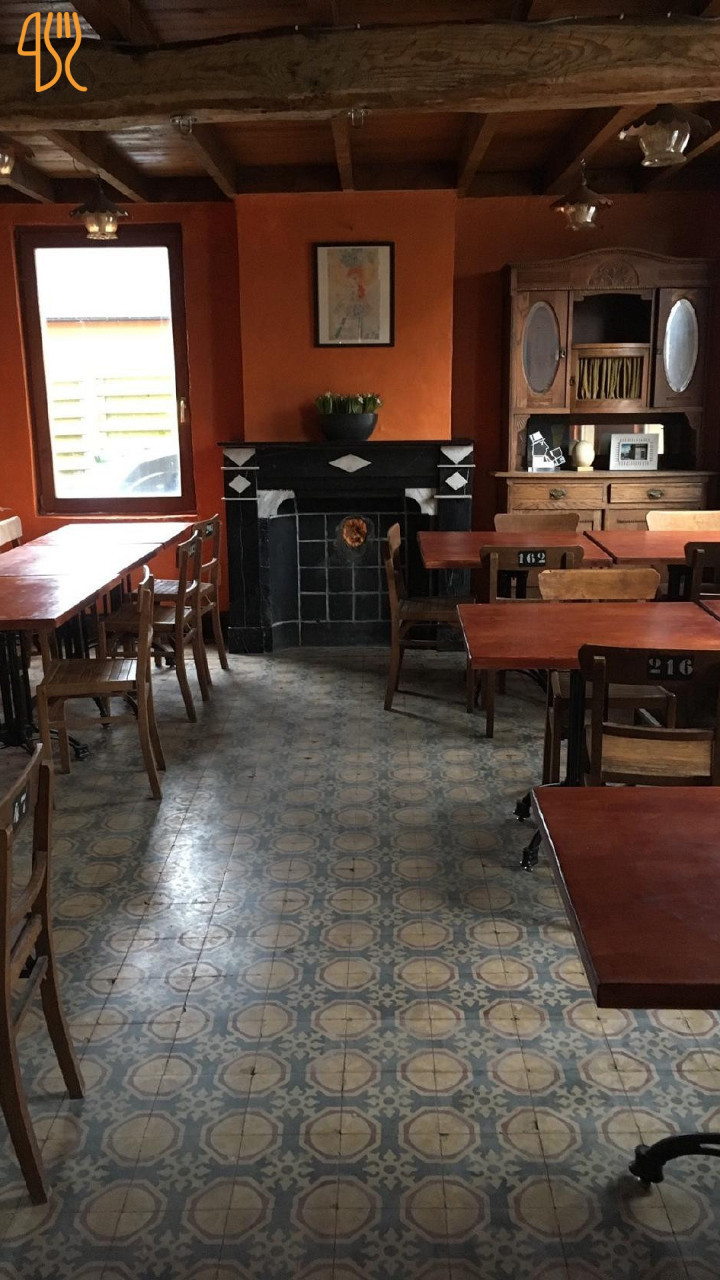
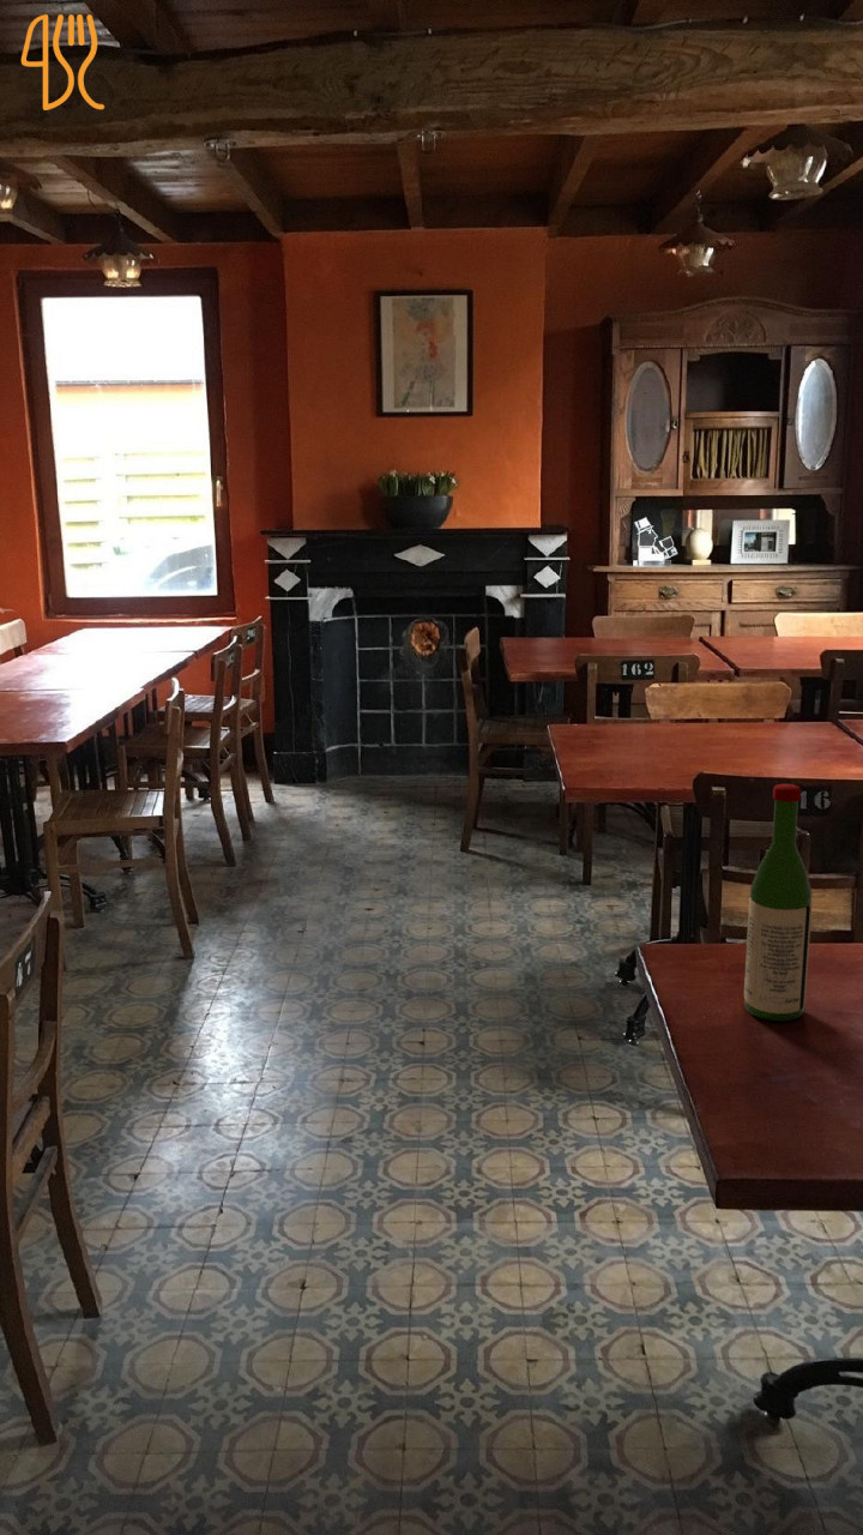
+ wine bottle [743,783,813,1023]
